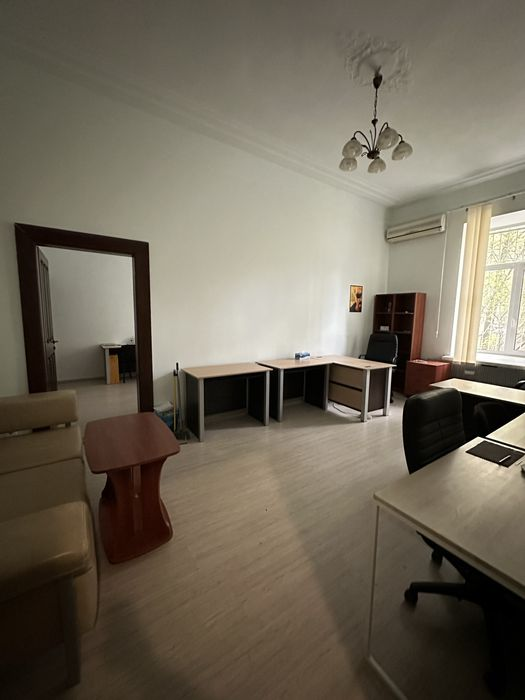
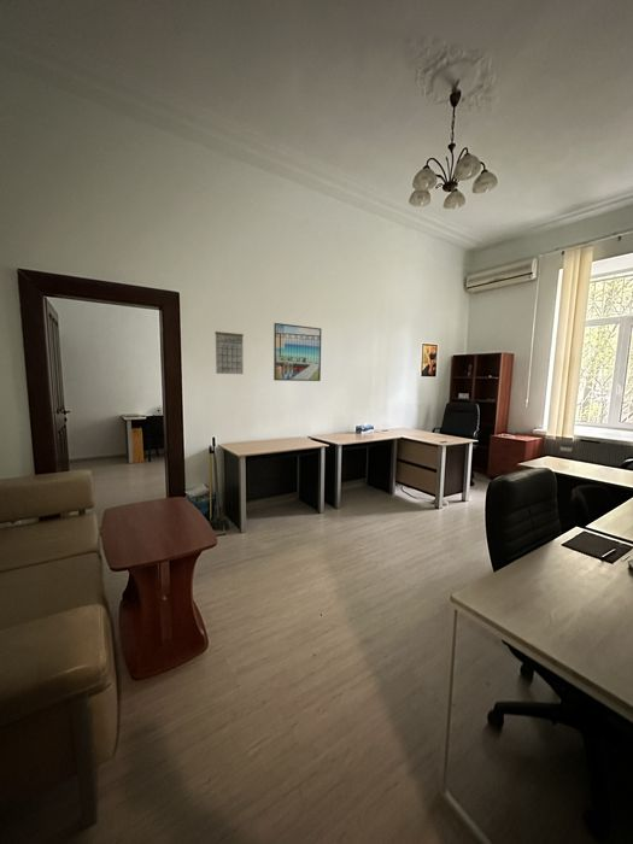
+ calendar [213,326,245,375]
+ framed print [272,322,323,382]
